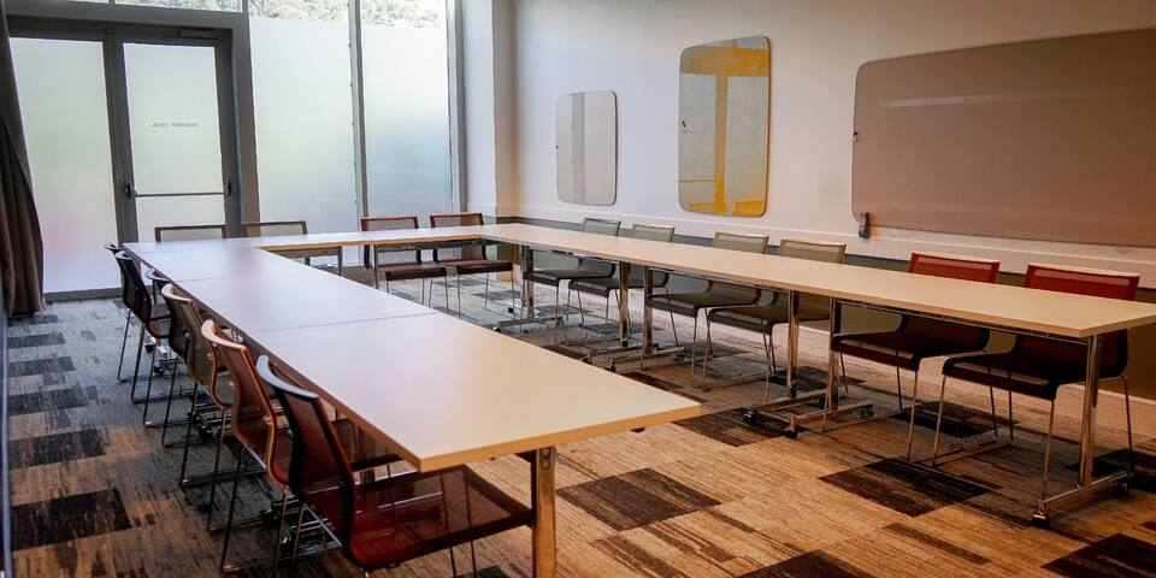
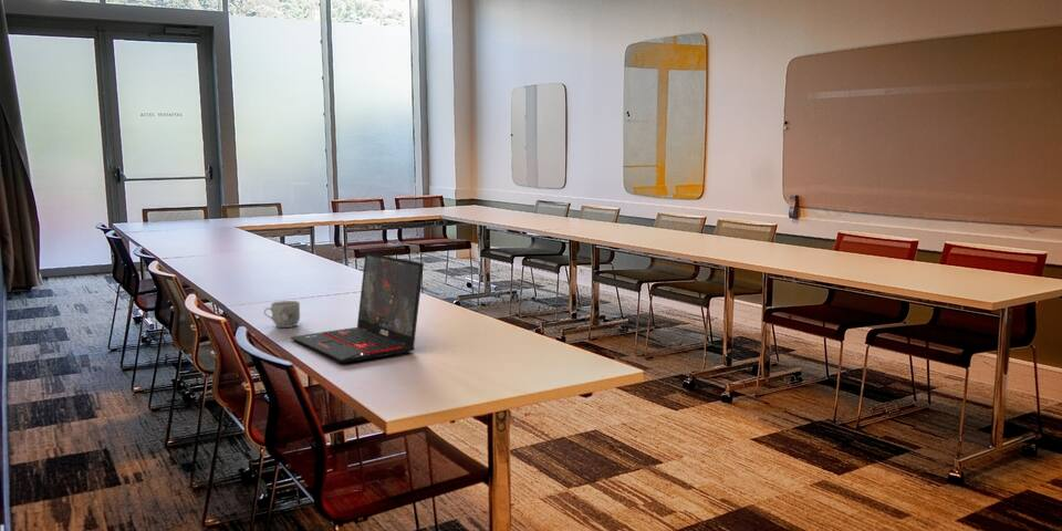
+ mug [263,300,301,329]
+ laptop [290,251,425,364]
